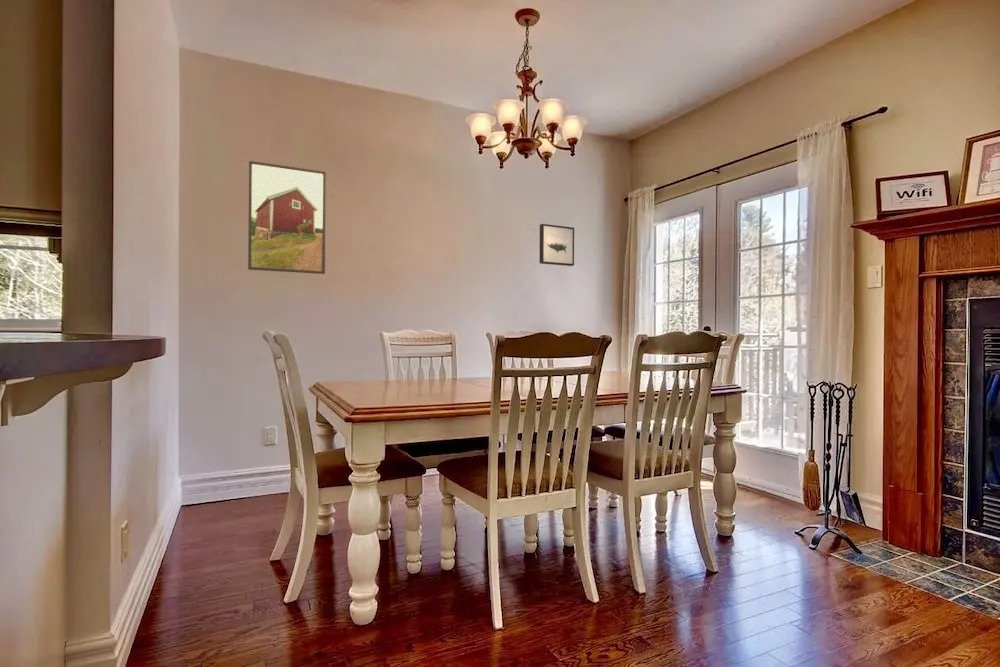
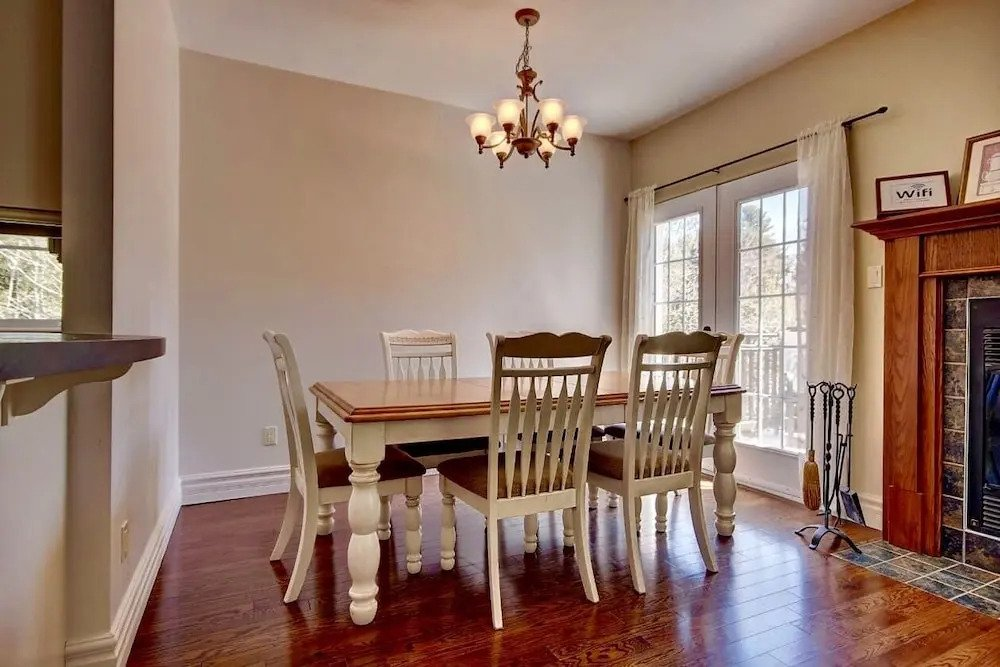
- wall art [538,223,575,267]
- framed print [247,160,327,275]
